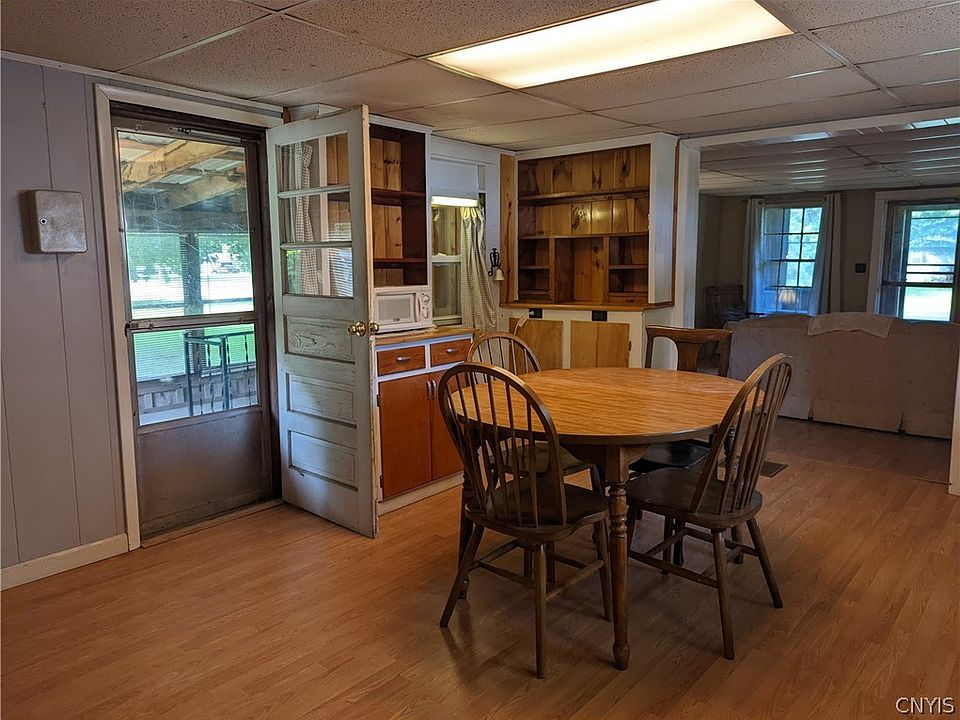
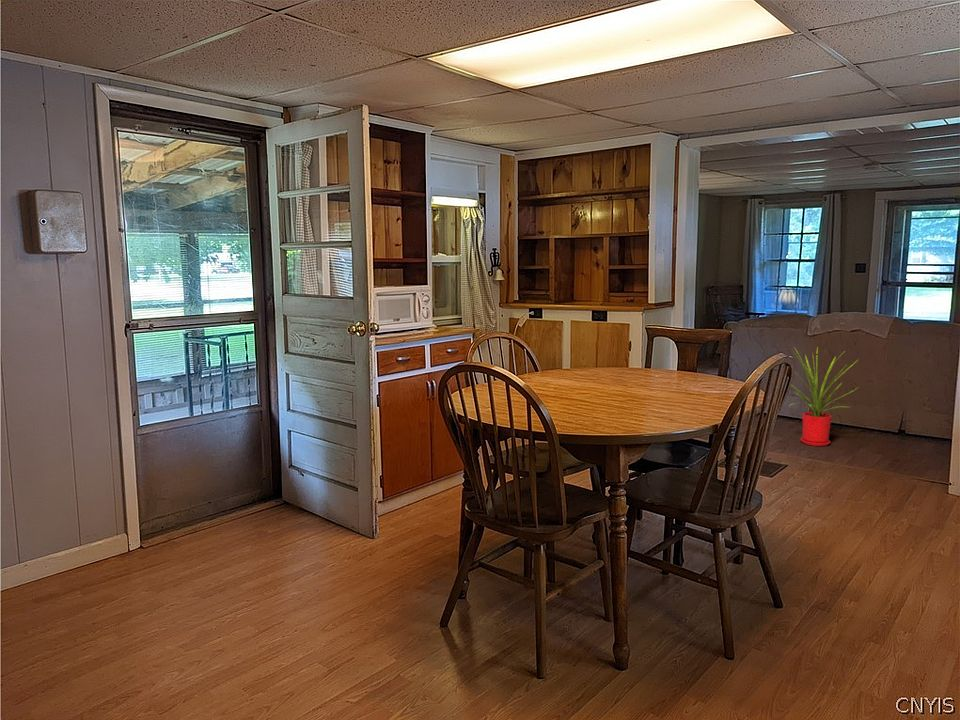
+ house plant [788,345,859,447]
